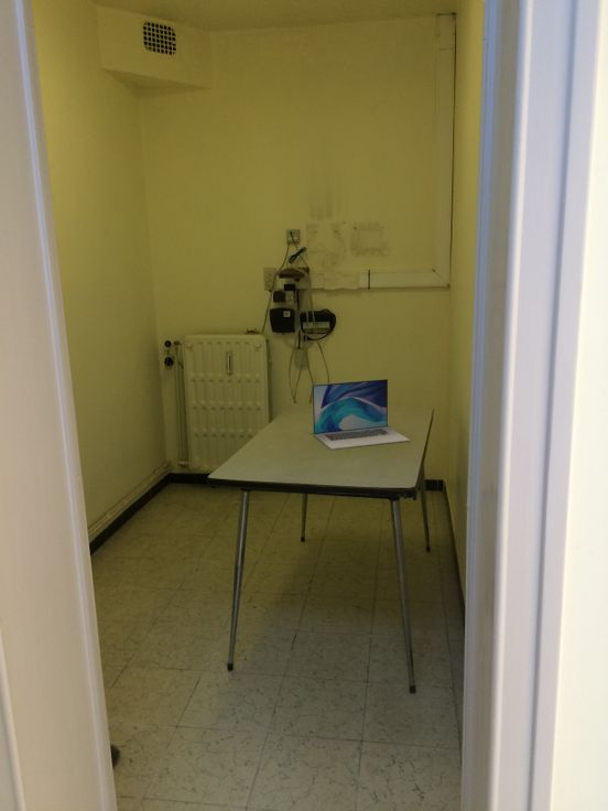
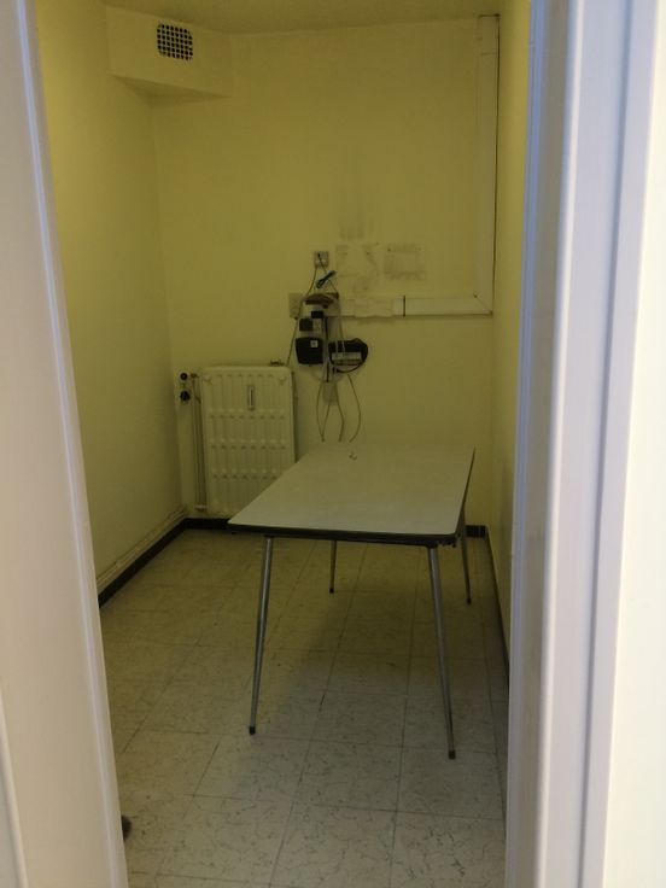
- laptop [312,378,411,451]
